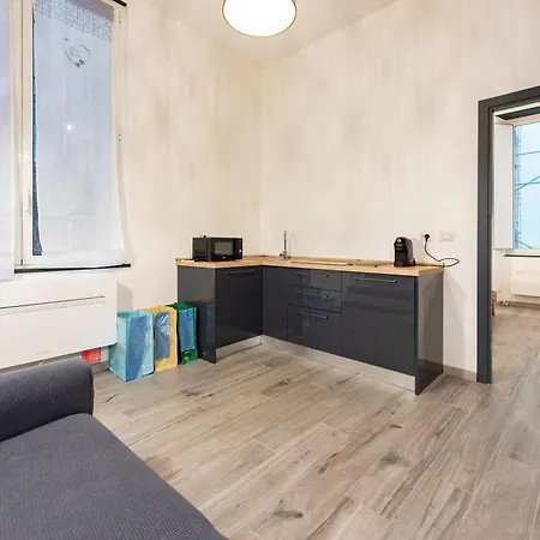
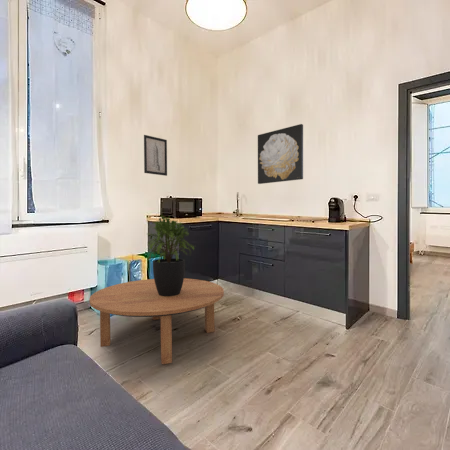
+ potted plant [147,215,197,296]
+ wall art [257,123,304,185]
+ wall art [143,134,168,177]
+ coffee table [88,277,225,365]
